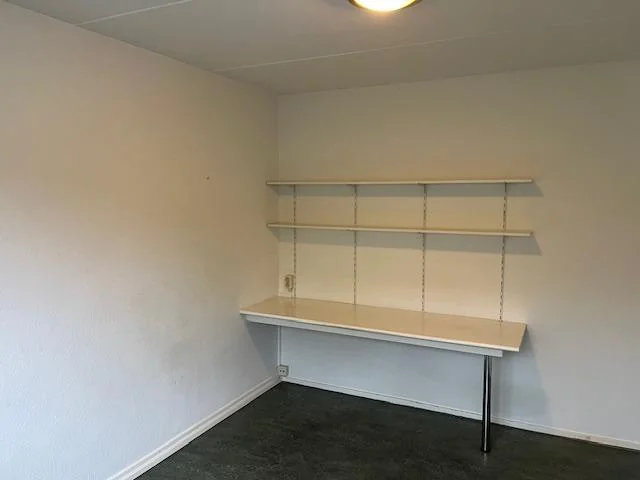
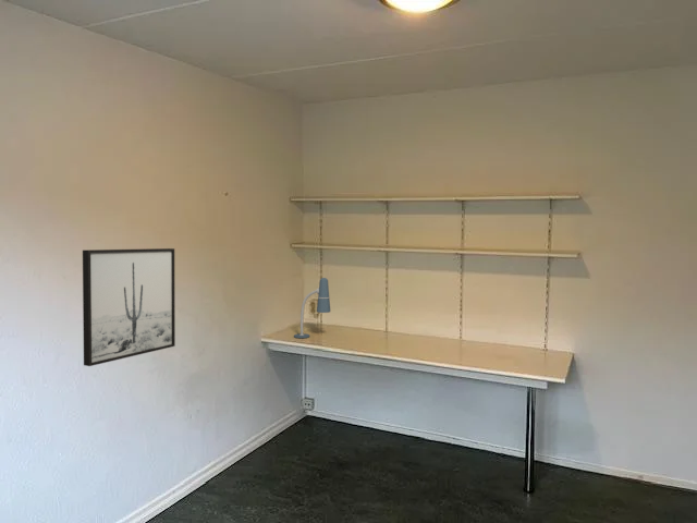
+ desk lamp [293,277,331,339]
+ wall art [82,247,176,367]
